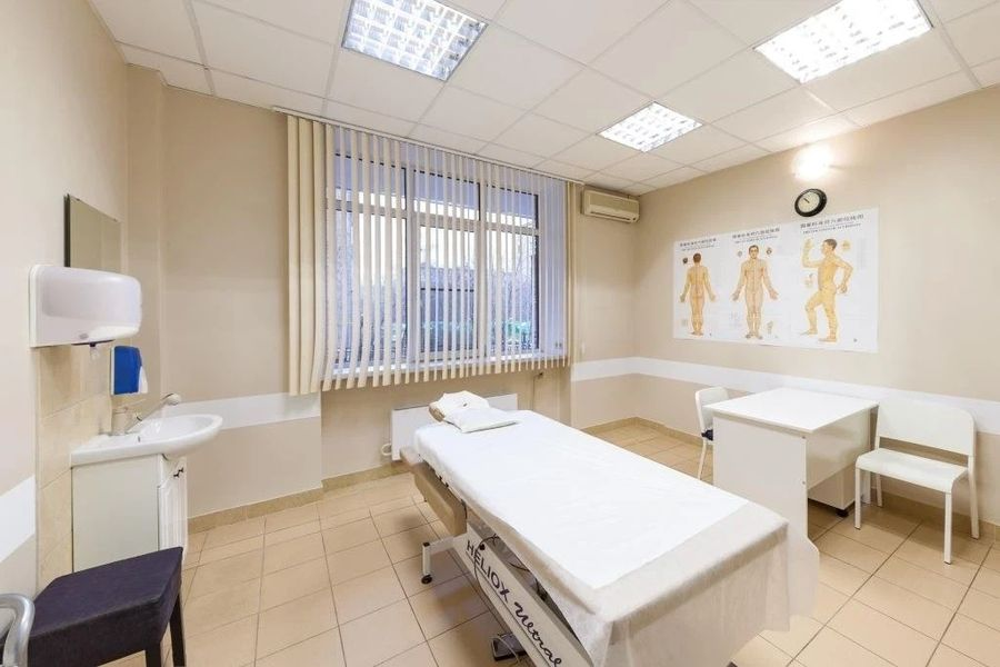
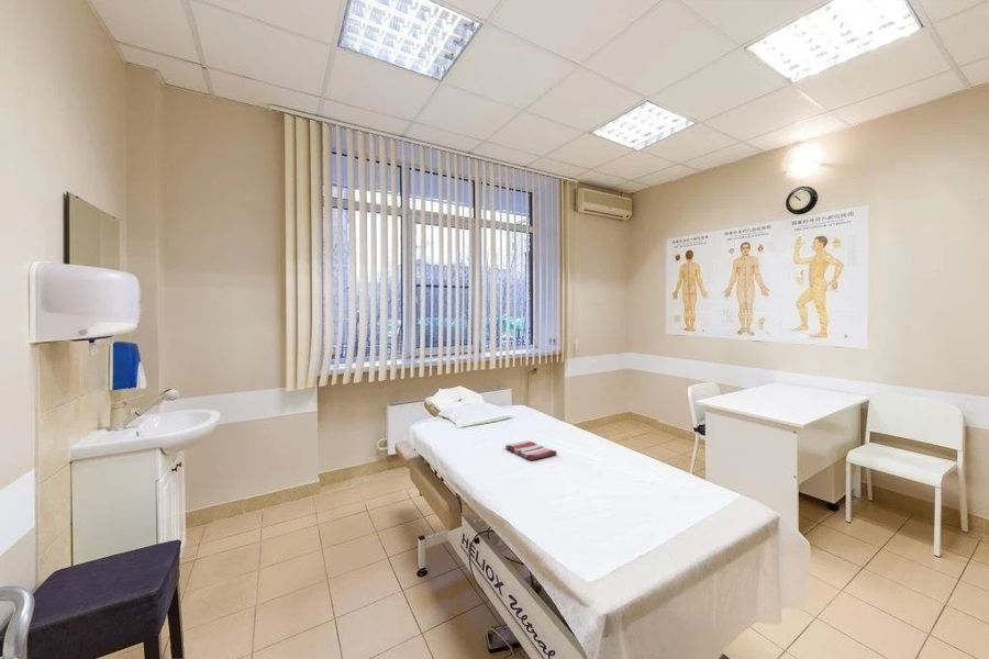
+ dish towel [504,439,558,461]
